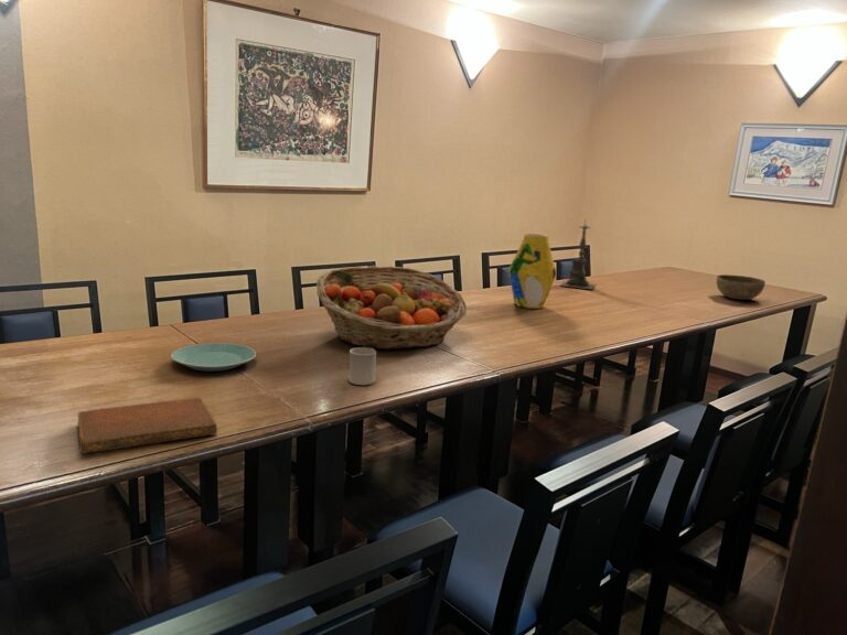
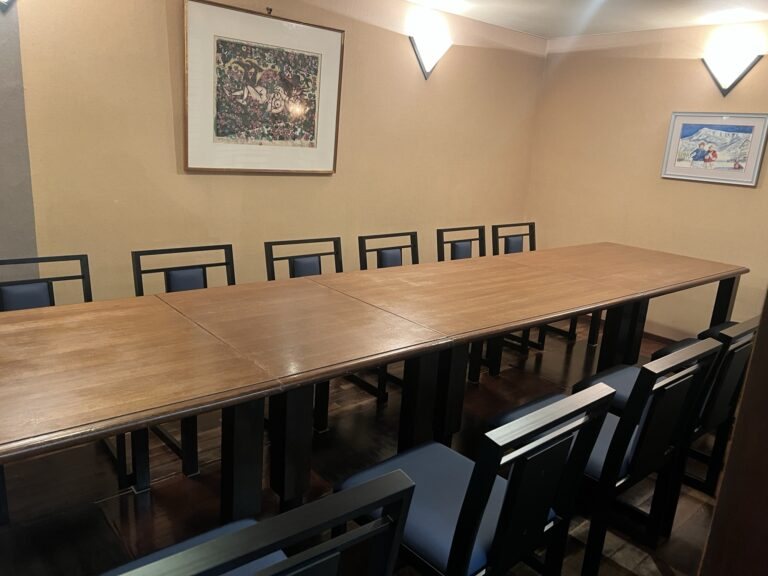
- cup [347,346,377,386]
- vase [507,233,558,310]
- notebook [77,397,218,455]
- plate [170,342,257,372]
- fruit basket [315,265,468,351]
- bowl [716,273,766,301]
- candle holder [559,220,597,291]
